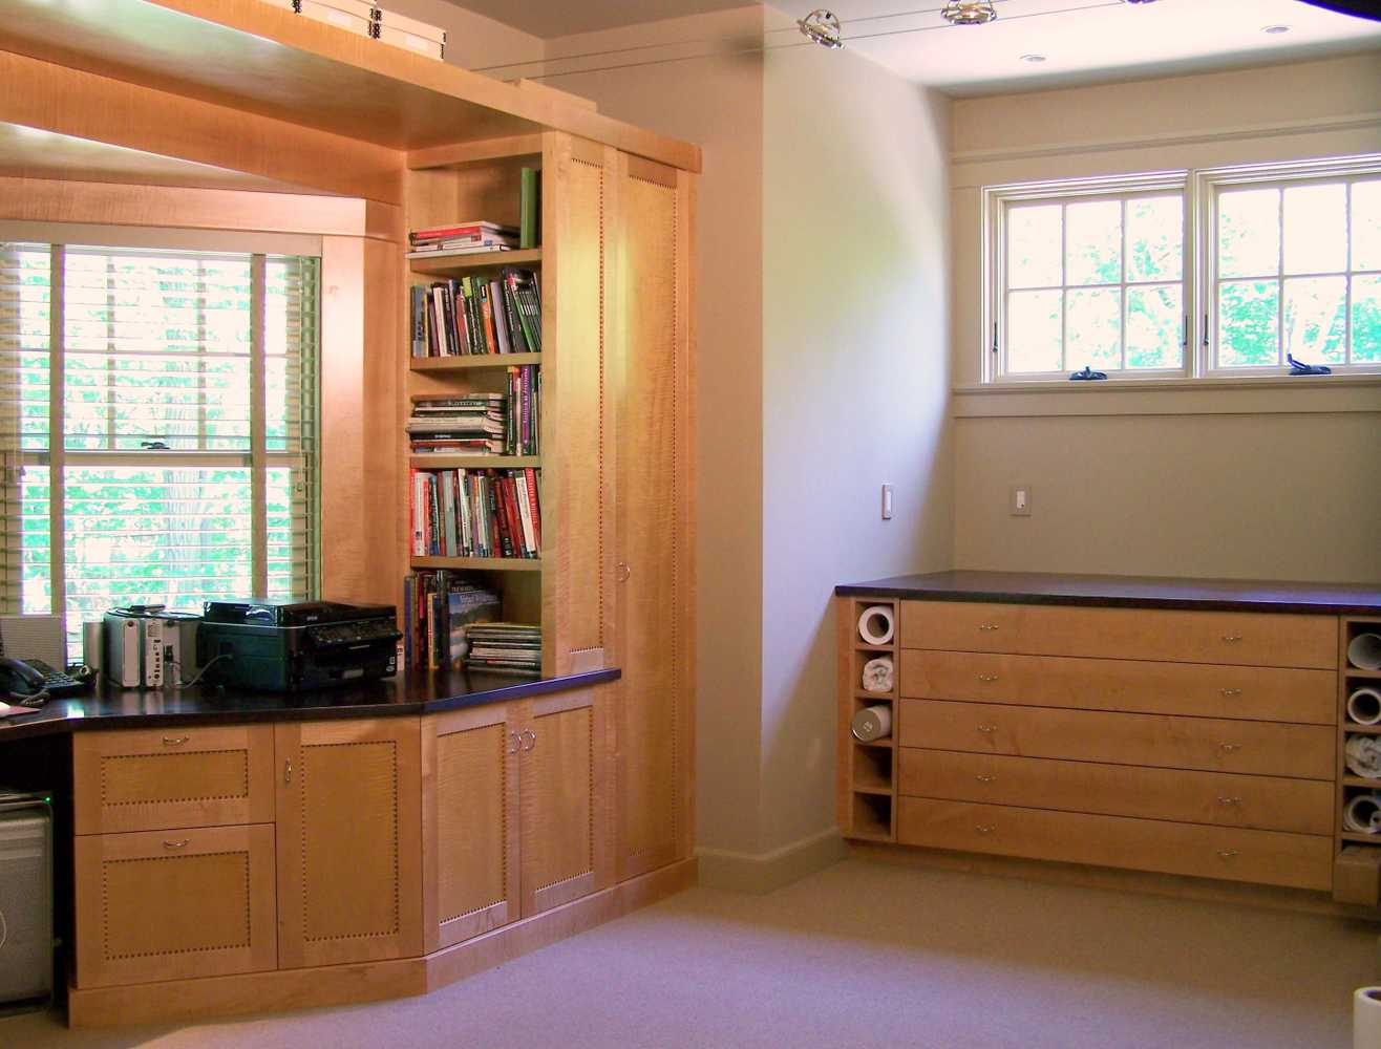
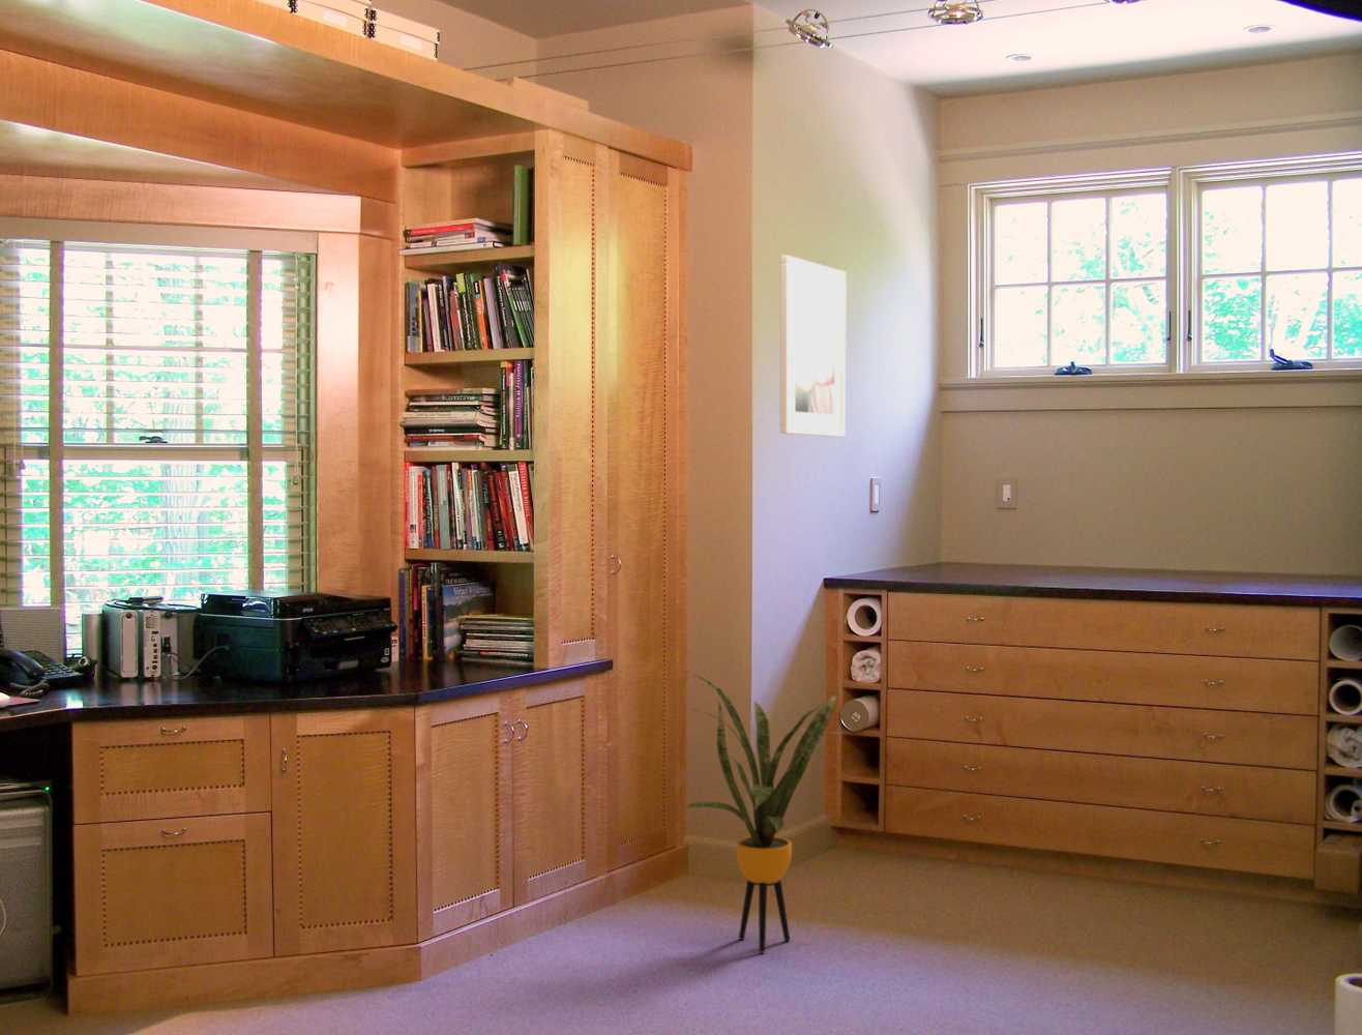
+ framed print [779,253,848,438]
+ house plant [677,668,851,953]
